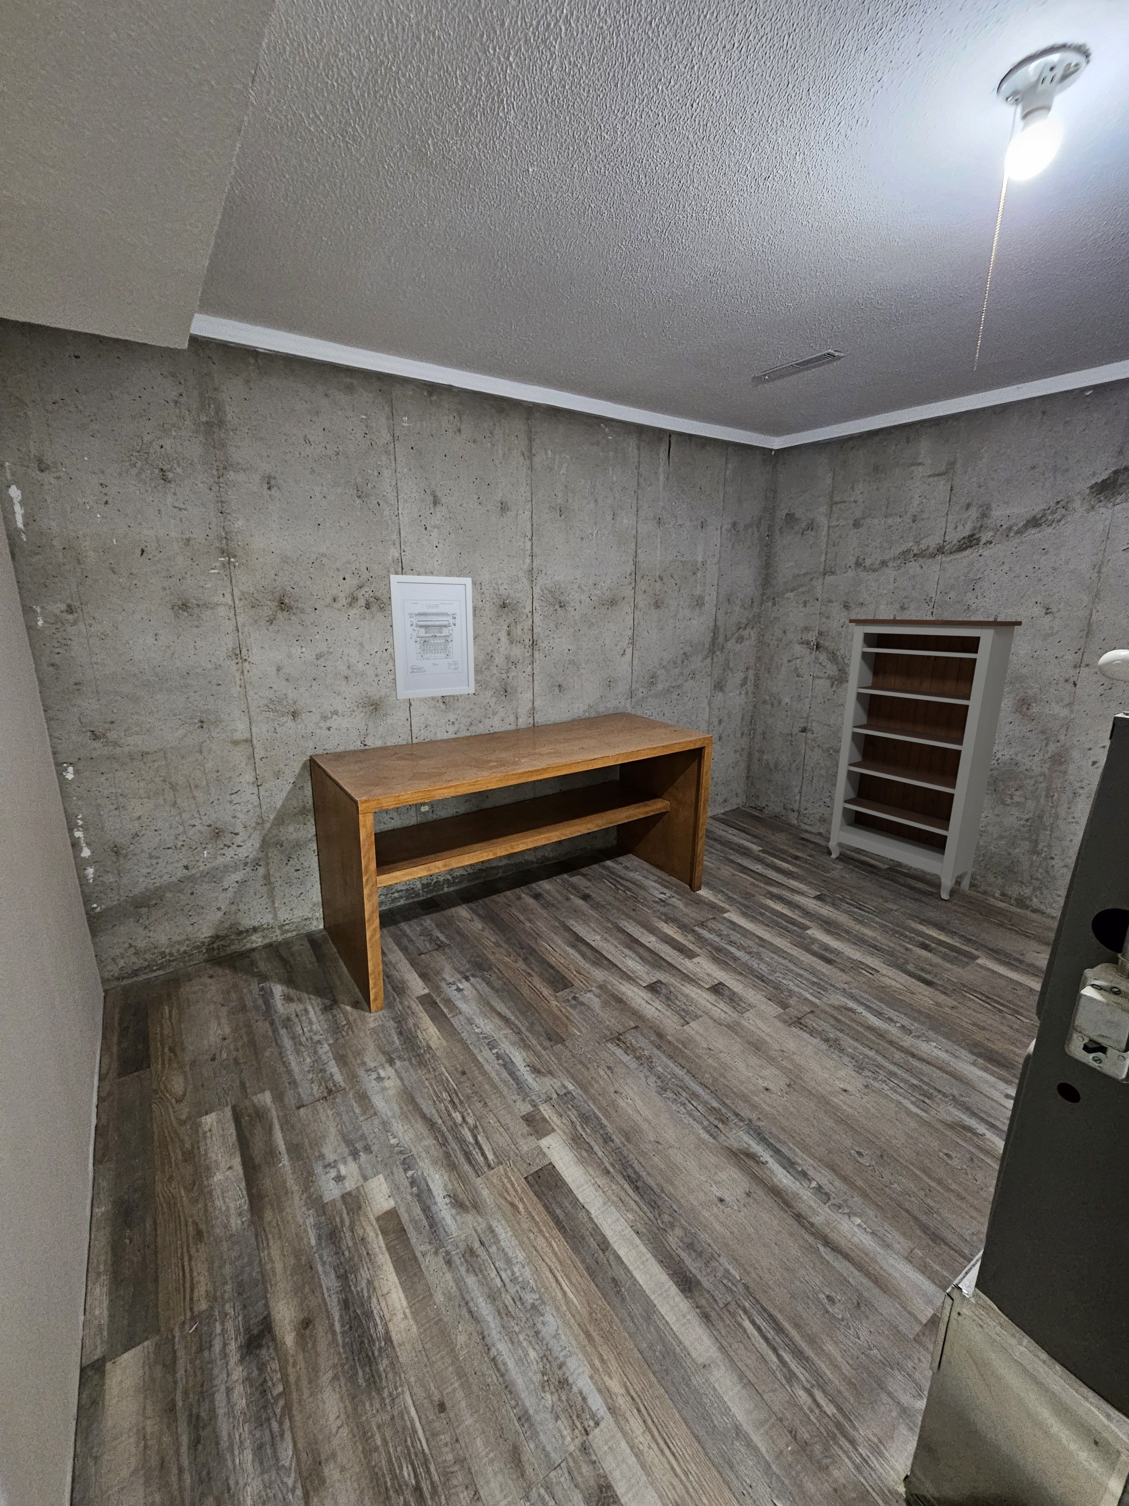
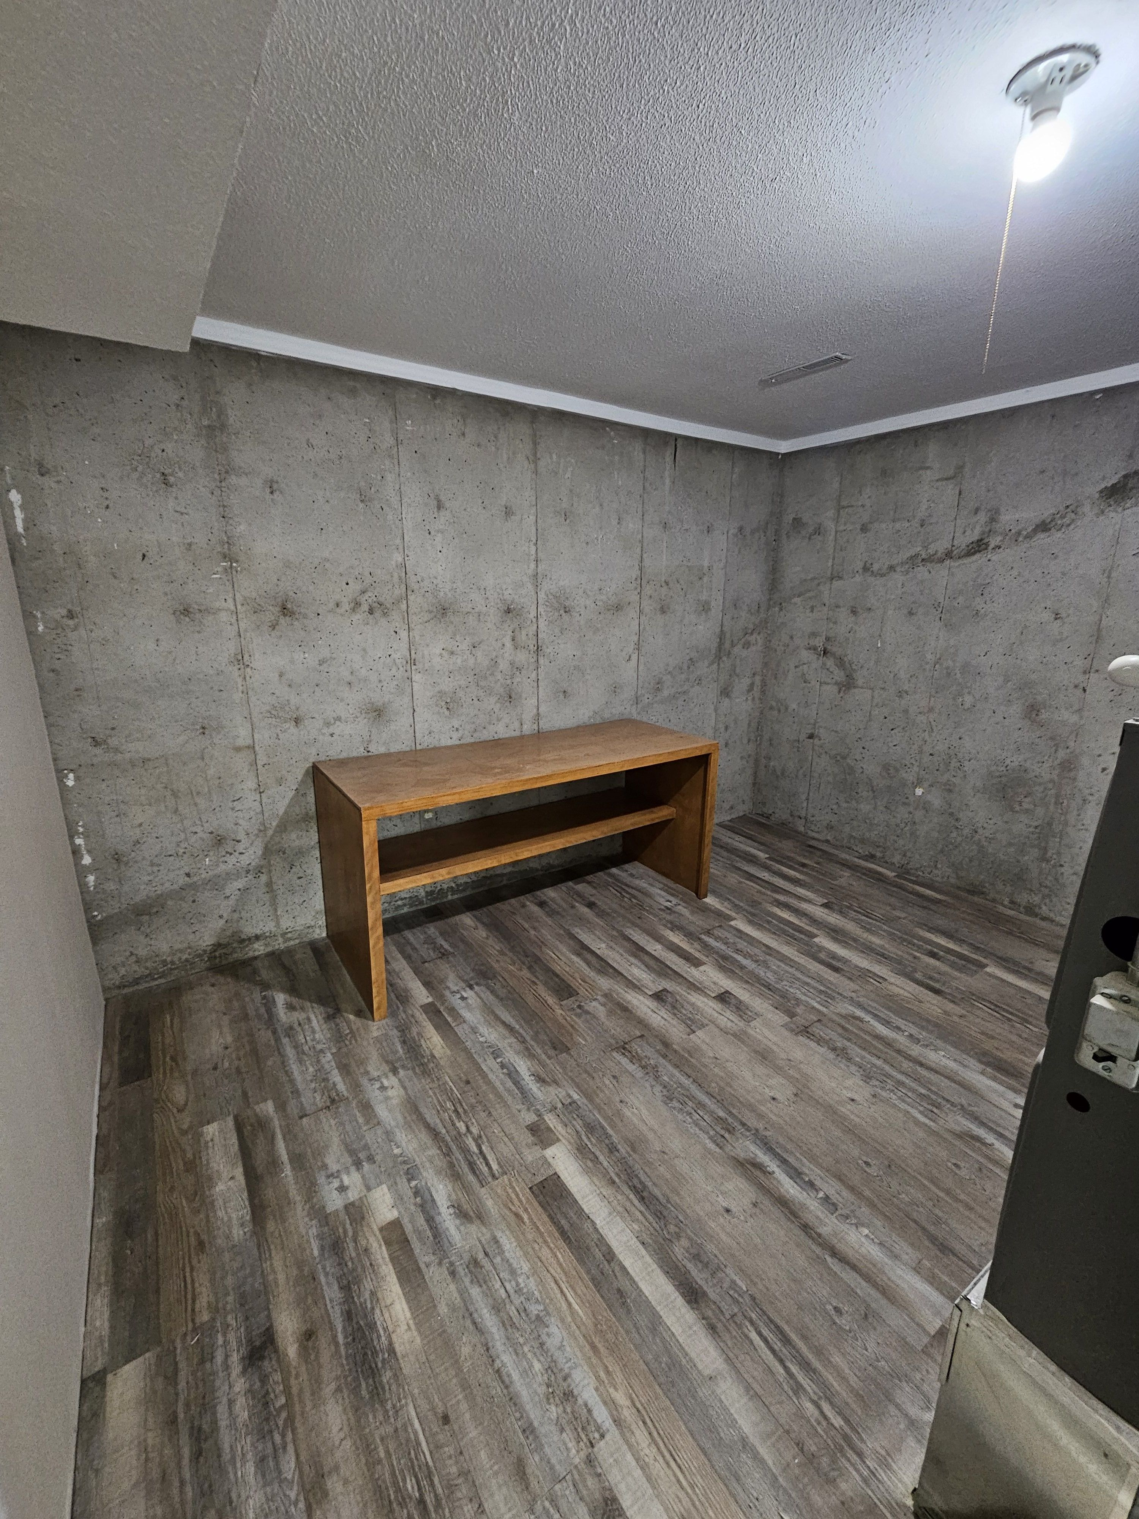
- bookshelf [828,614,1022,900]
- wall art [388,574,474,700]
